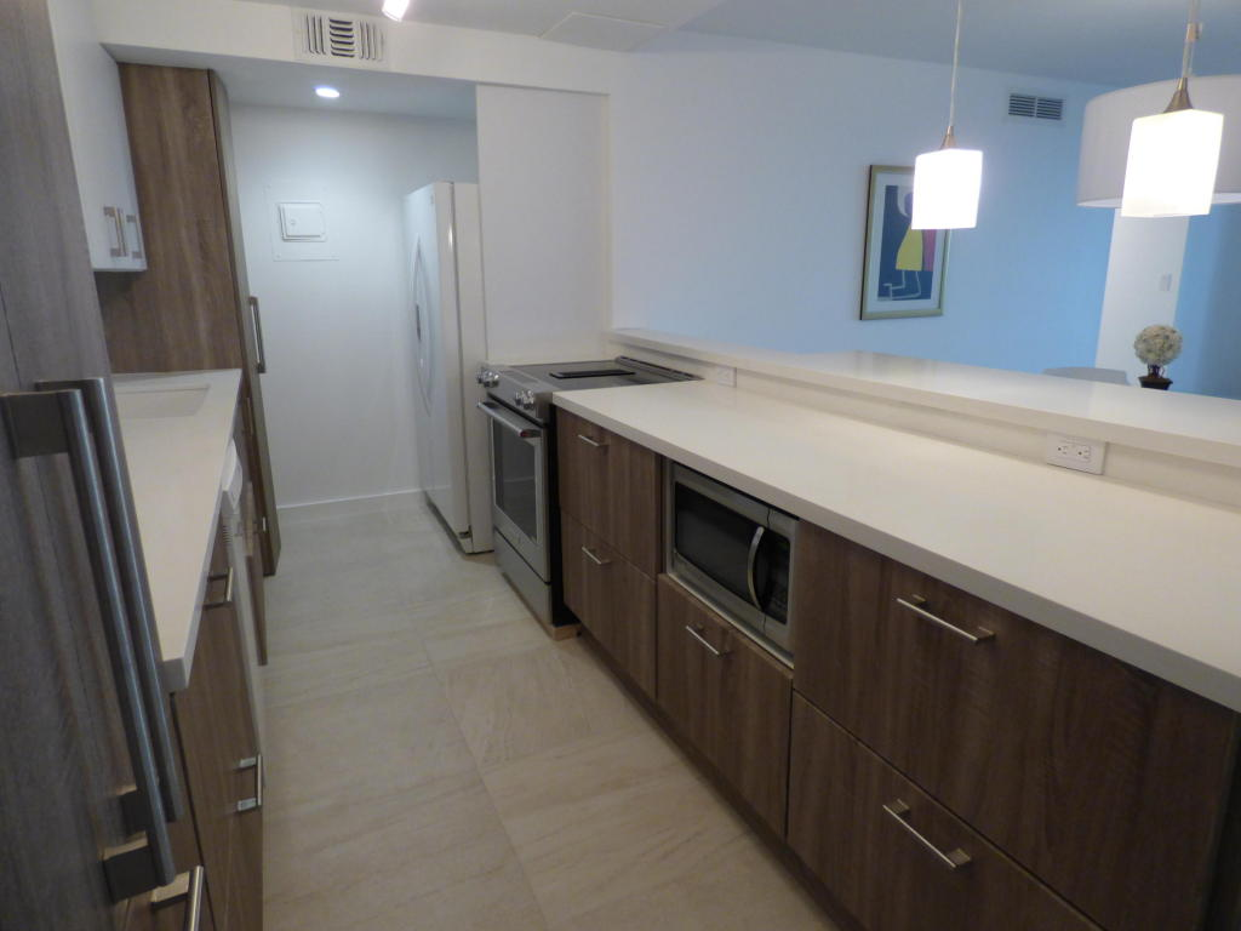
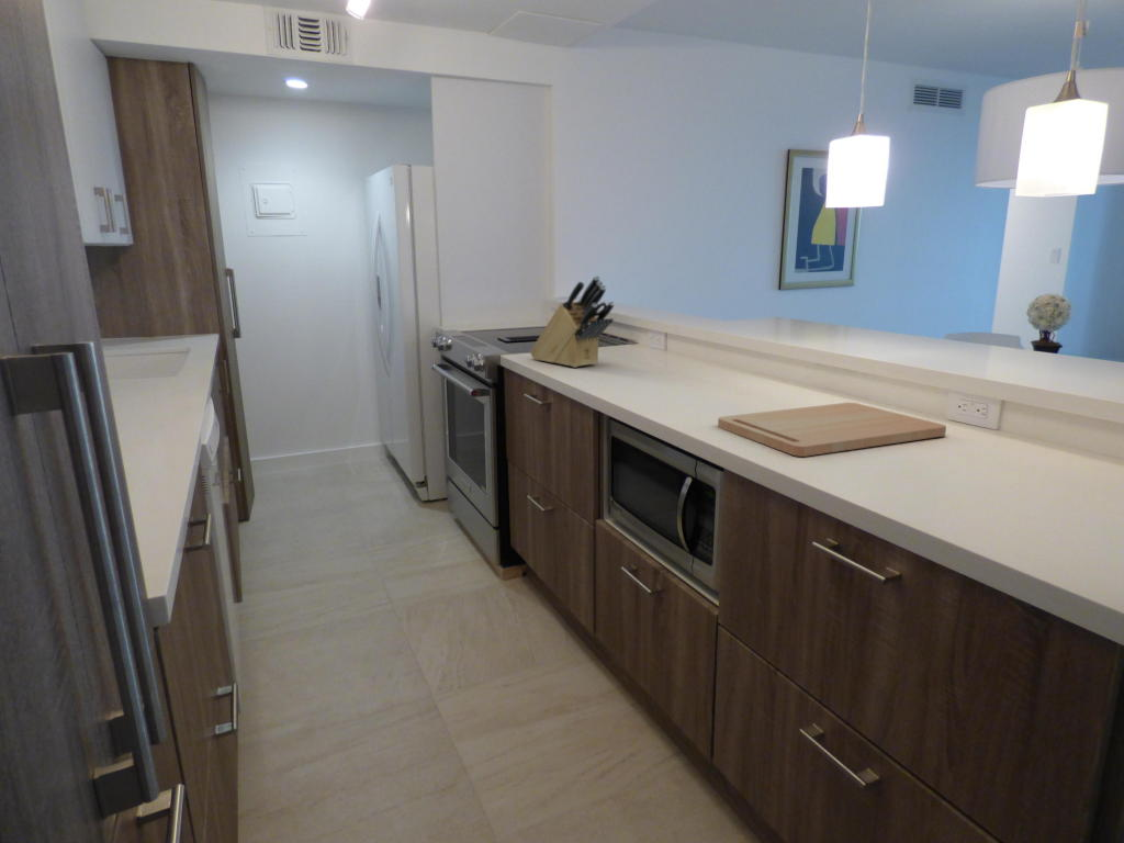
+ cutting board [717,402,947,458]
+ knife block [529,274,616,369]
